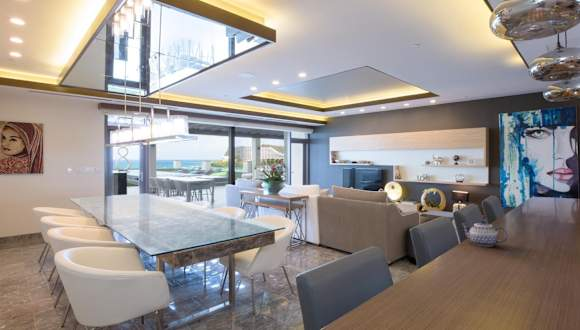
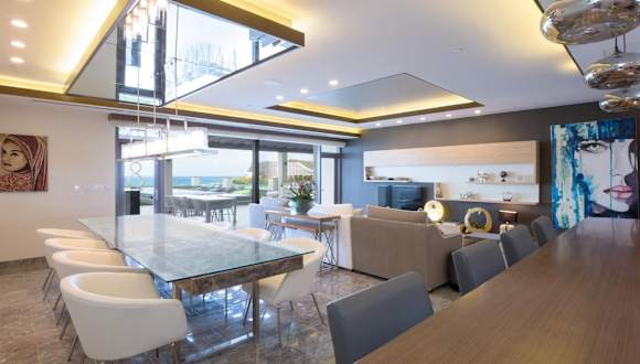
- teapot [460,219,509,247]
